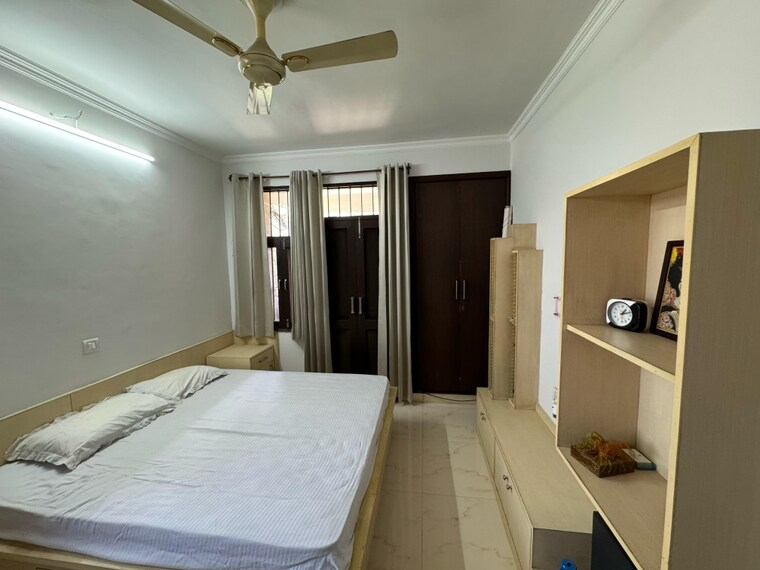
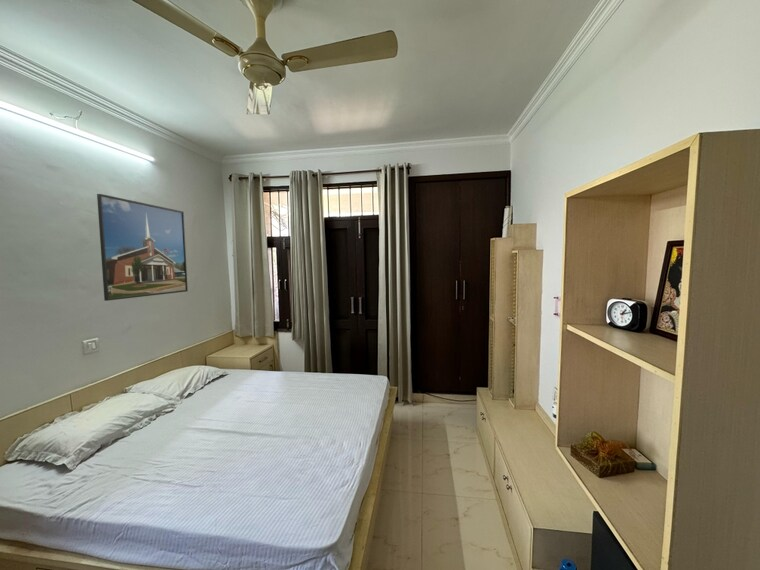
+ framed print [96,193,189,302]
